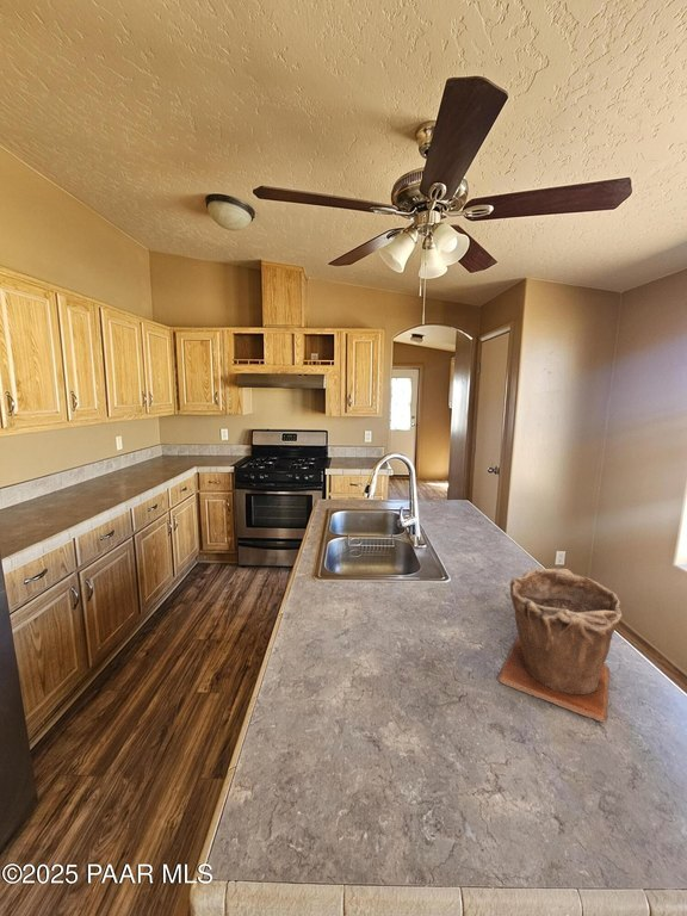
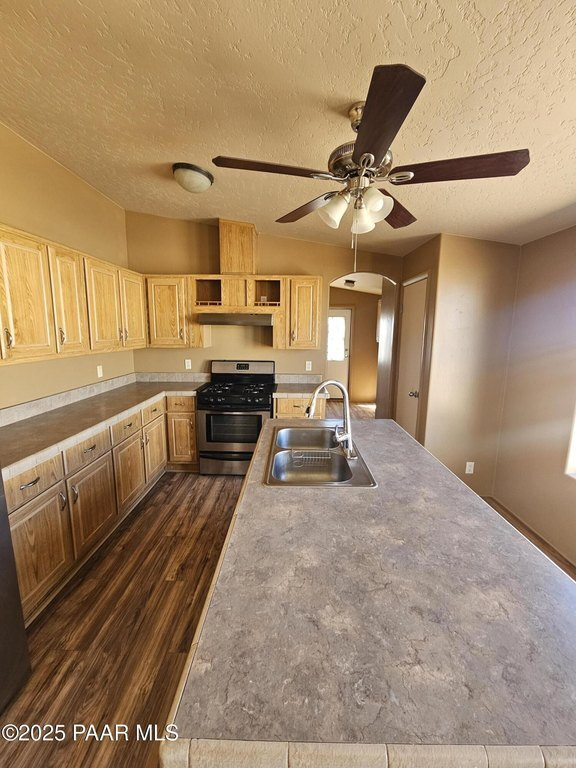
- plant pot [496,567,623,724]
